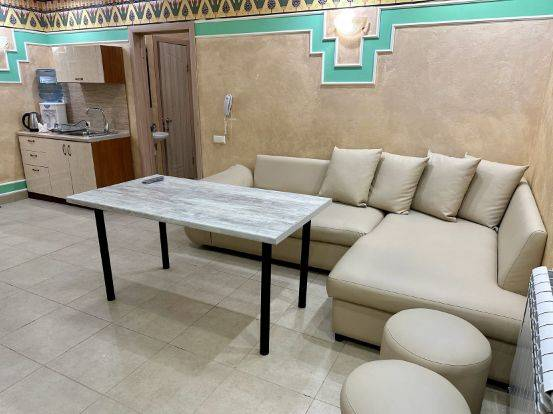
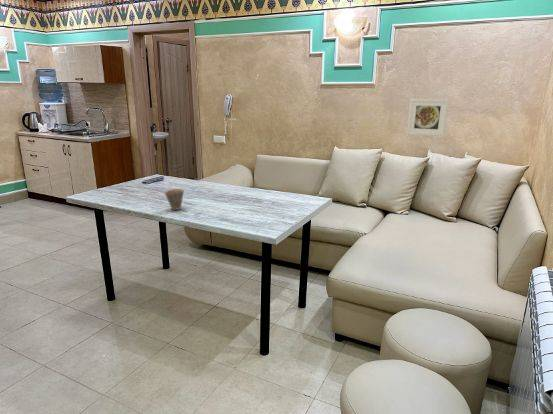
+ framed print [406,98,450,137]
+ cup [164,188,185,211]
